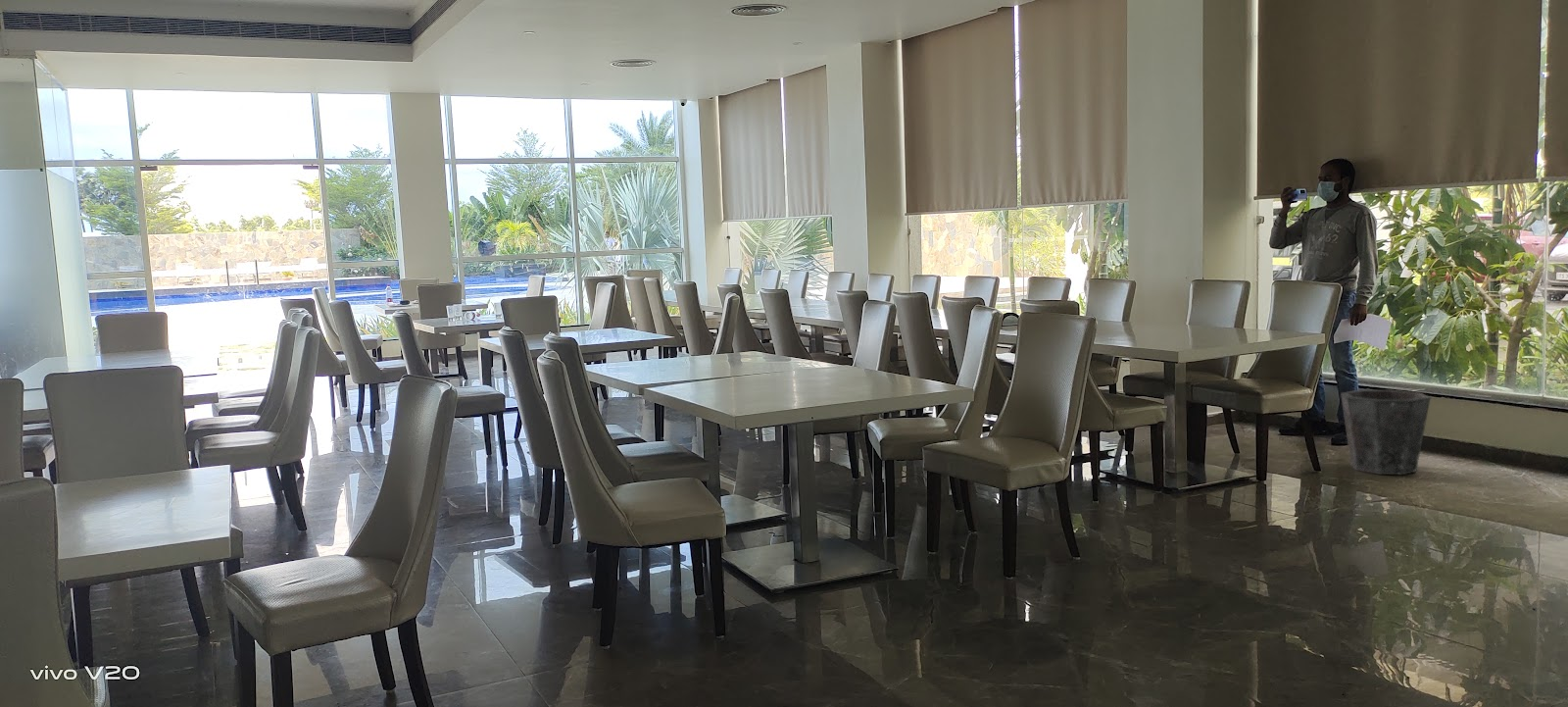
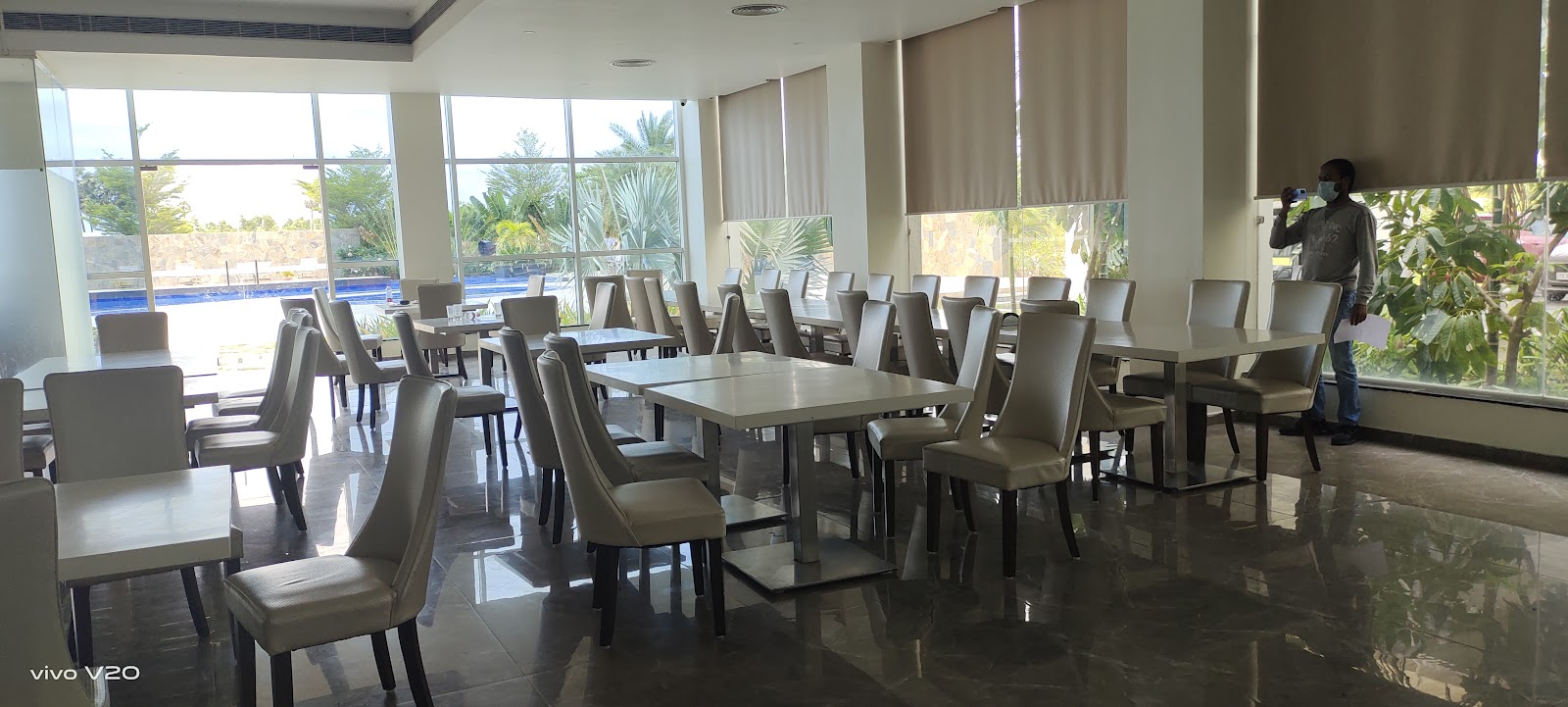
- waste bin [1340,389,1432,476]
